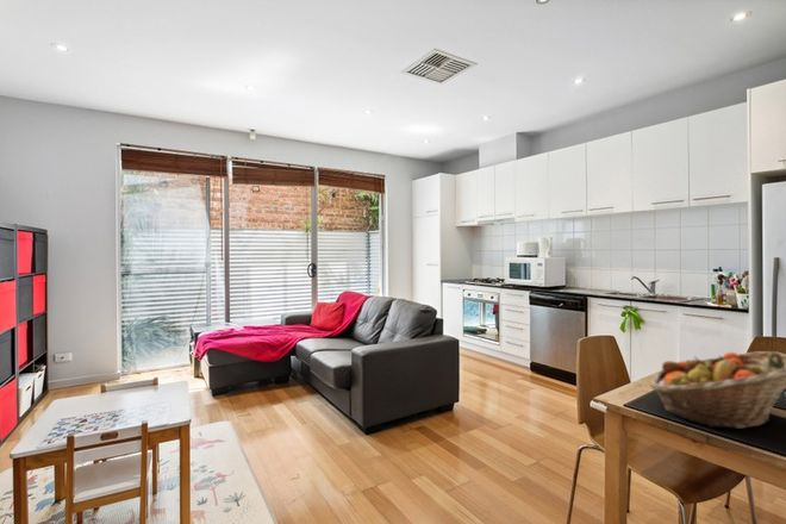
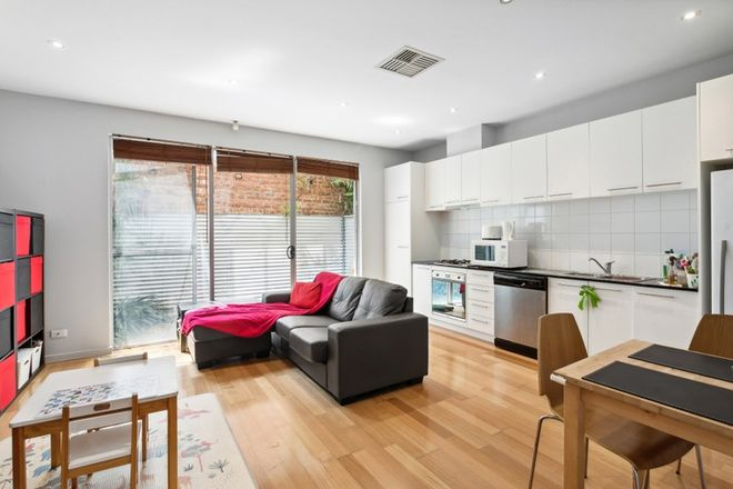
- fruit basket [649,350,786,430]
